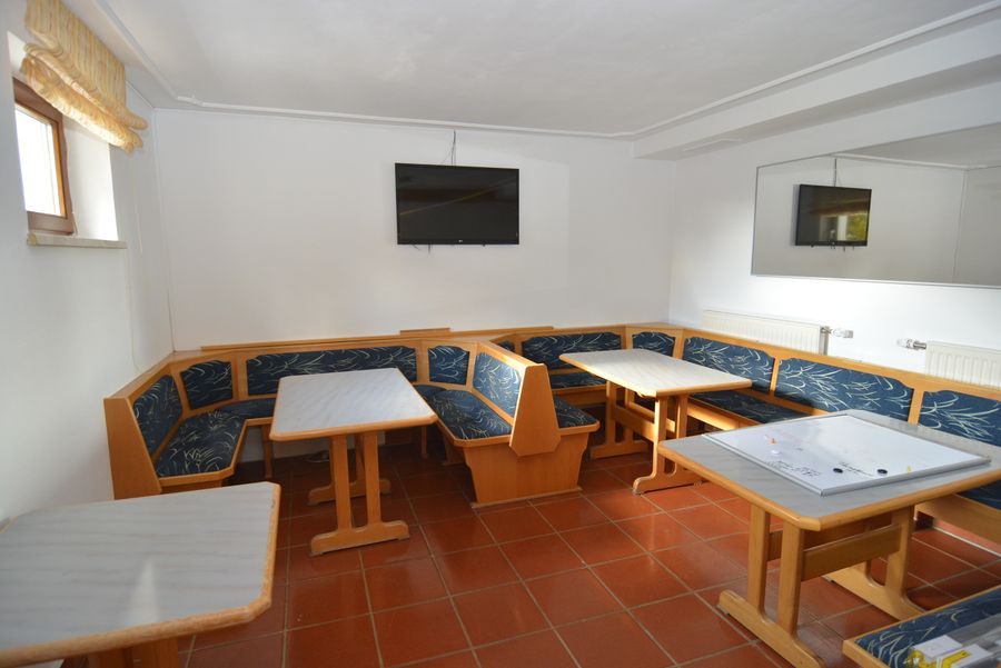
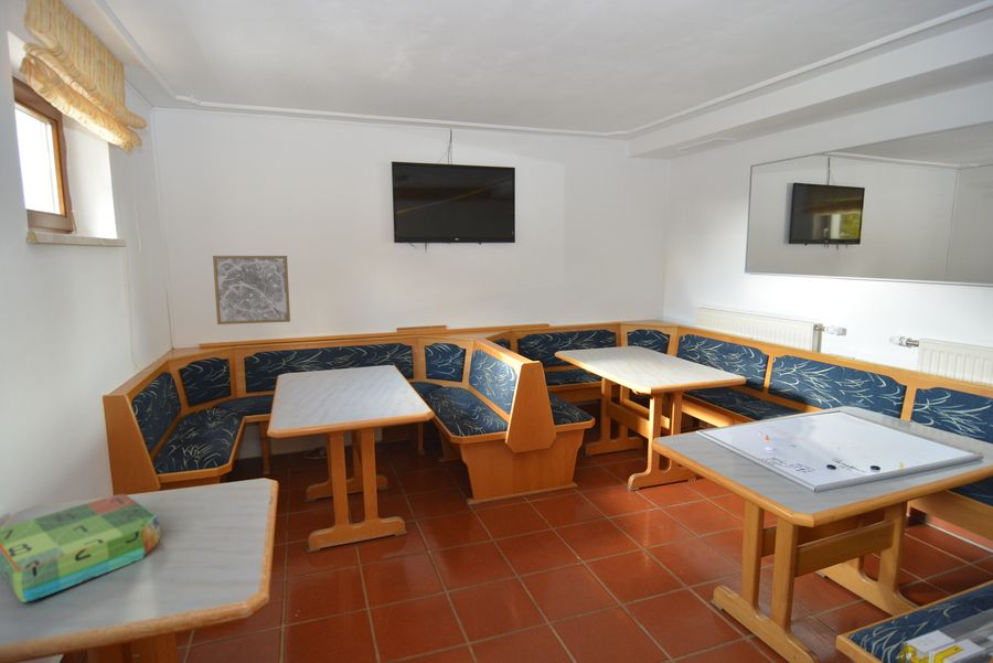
+ wall art [212,255,291,325]
+ board game [0,493,161,603]
